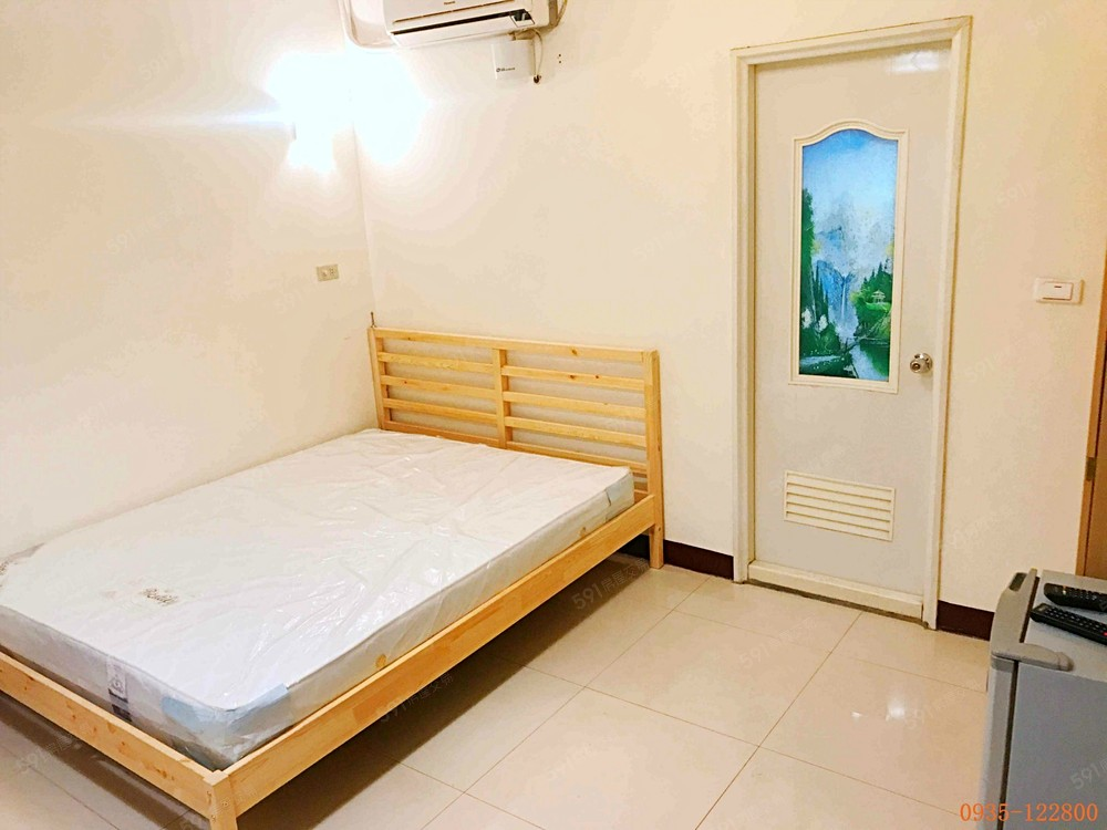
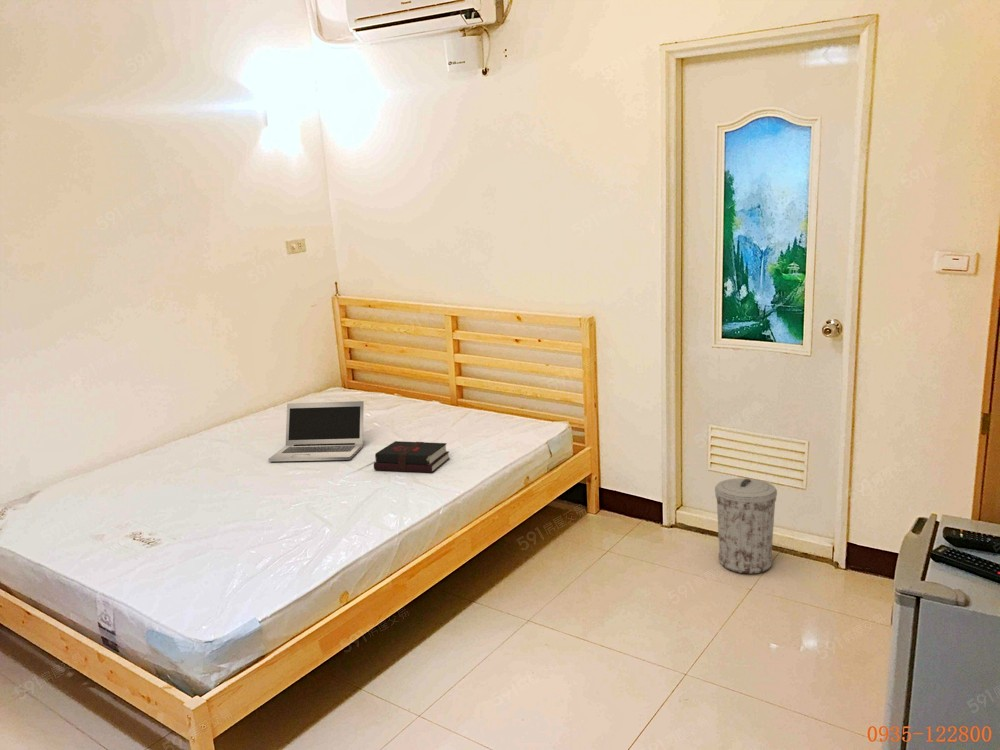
+ trash can [714,477,778,574]
+ laptop [268,400,365,463]
+ hardback book [373,440,450,473]
